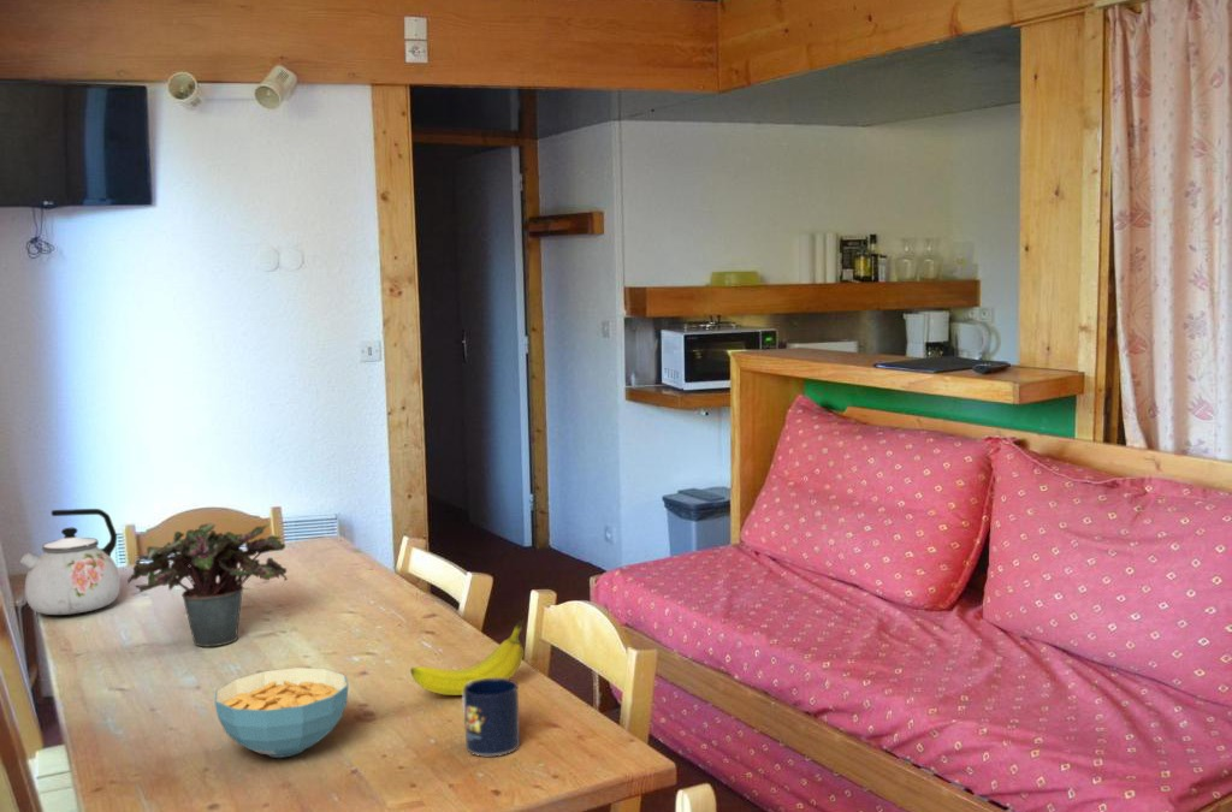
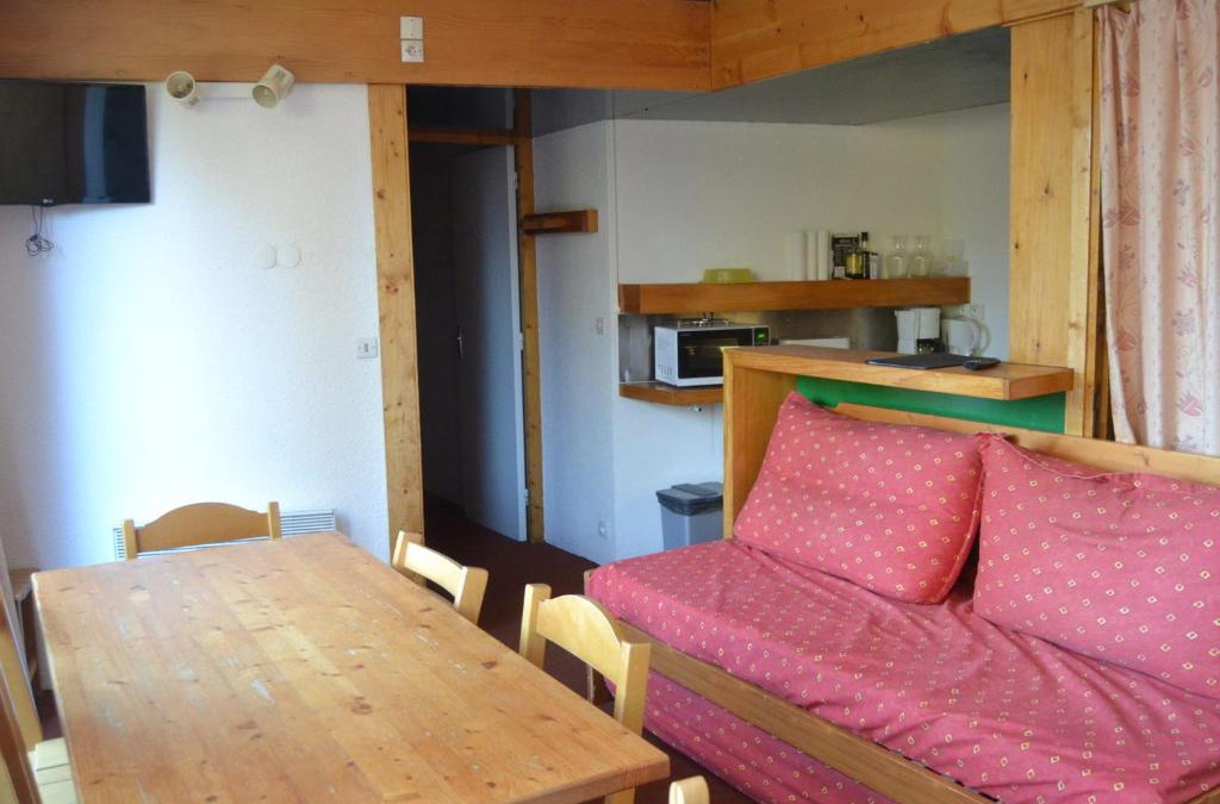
- kettle [19,508,122,616]
- cereal bowl [214,666,349,759]
- fruit [410,618,525,697]
- potted plant [126,522,289,647]
- mug [462,678,521,757]
